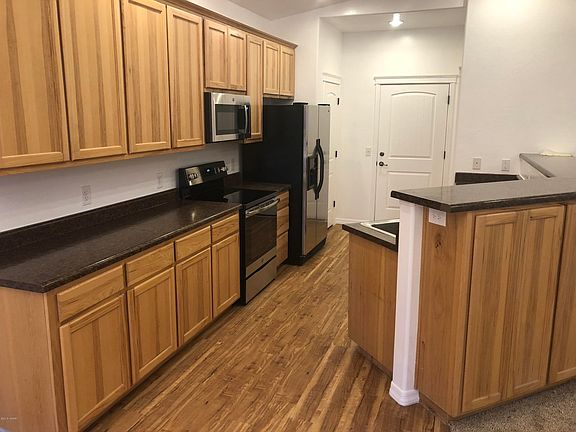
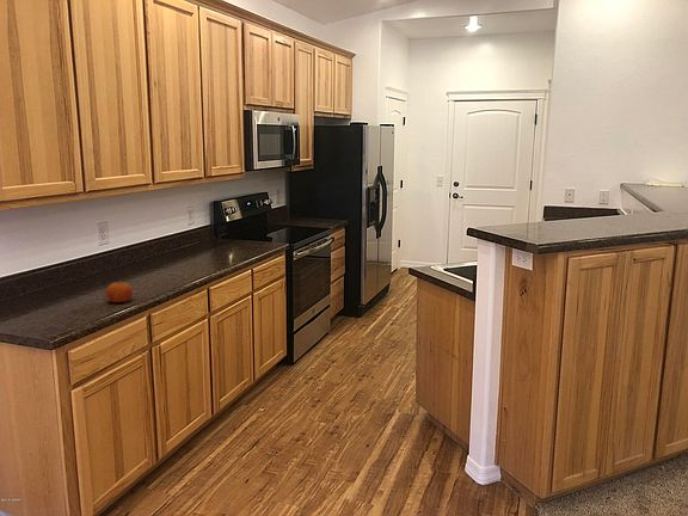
+ fruit [105,281,134,303]
